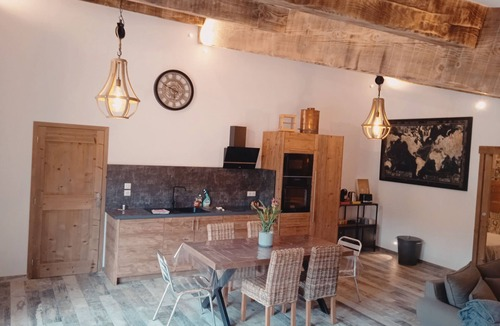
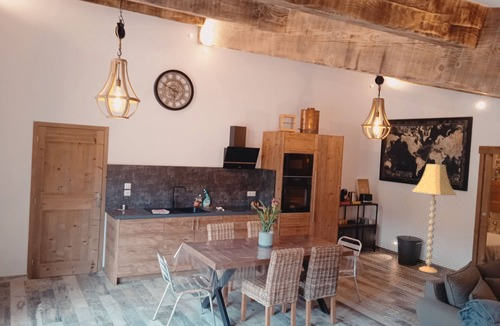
+ floor lamp [411,163,458,274]
